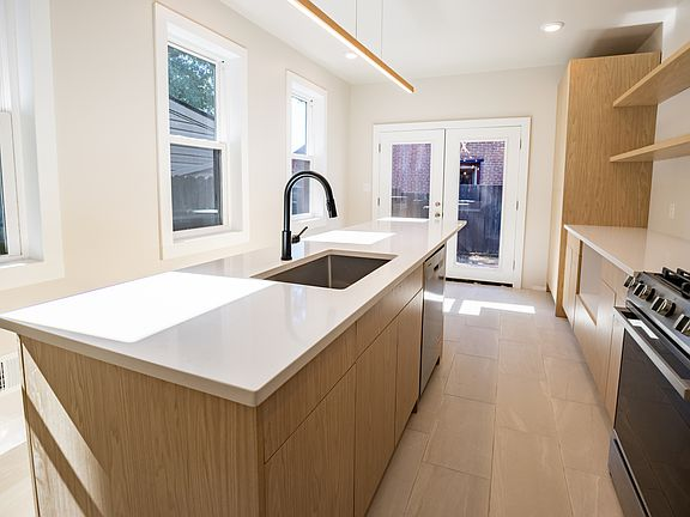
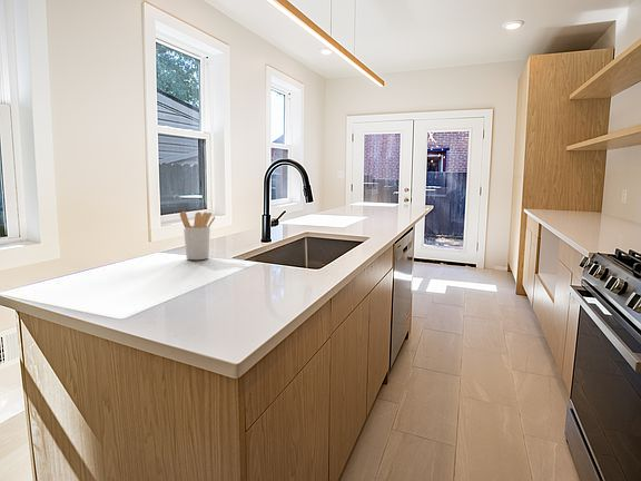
+ utensil holder [179,209,216,261]
